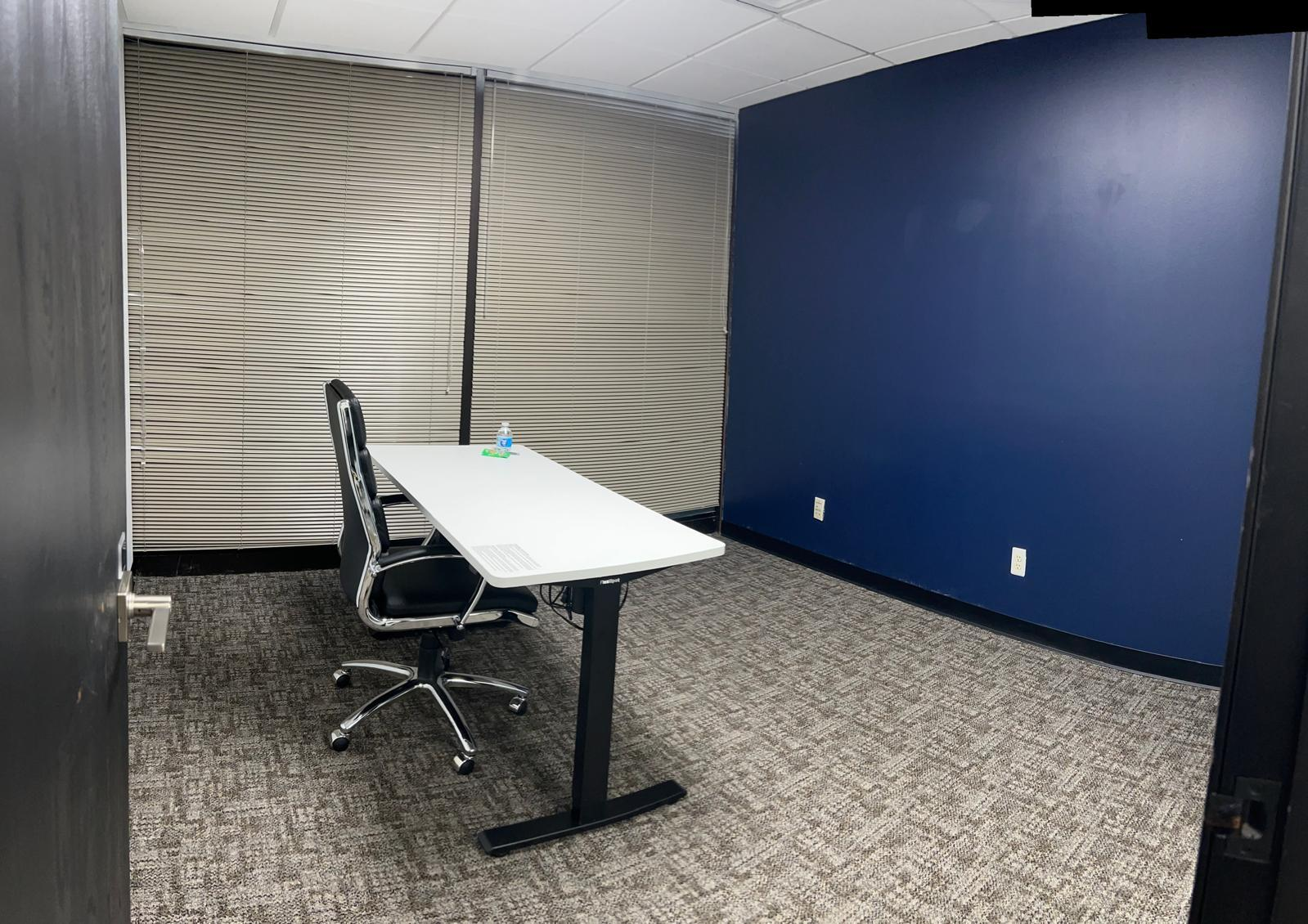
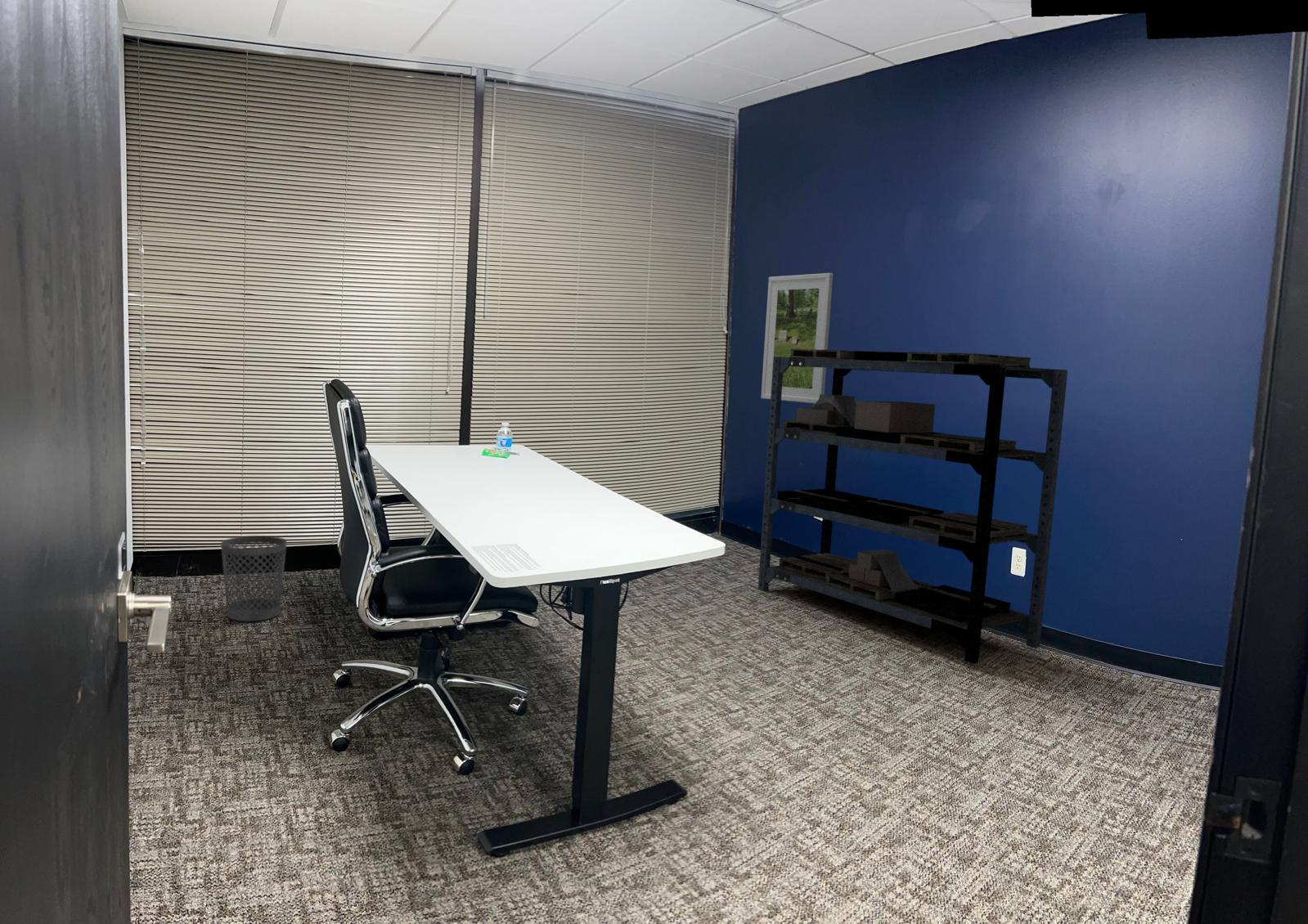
+ wastebasket [220,535,288,622]
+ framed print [760,272,834,404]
+ shelving unit [757,349,1068,665]
